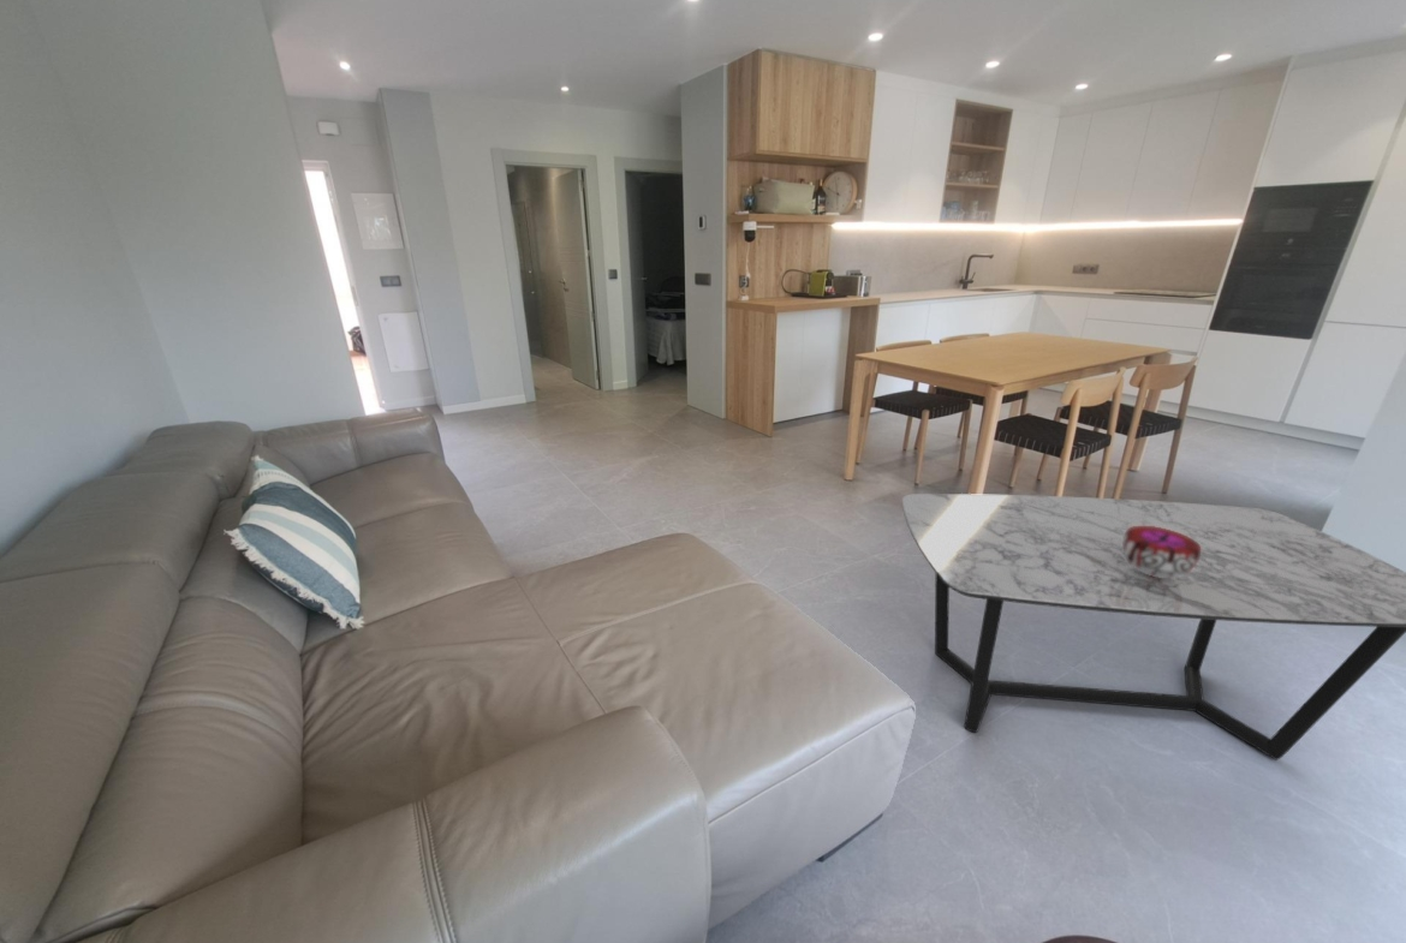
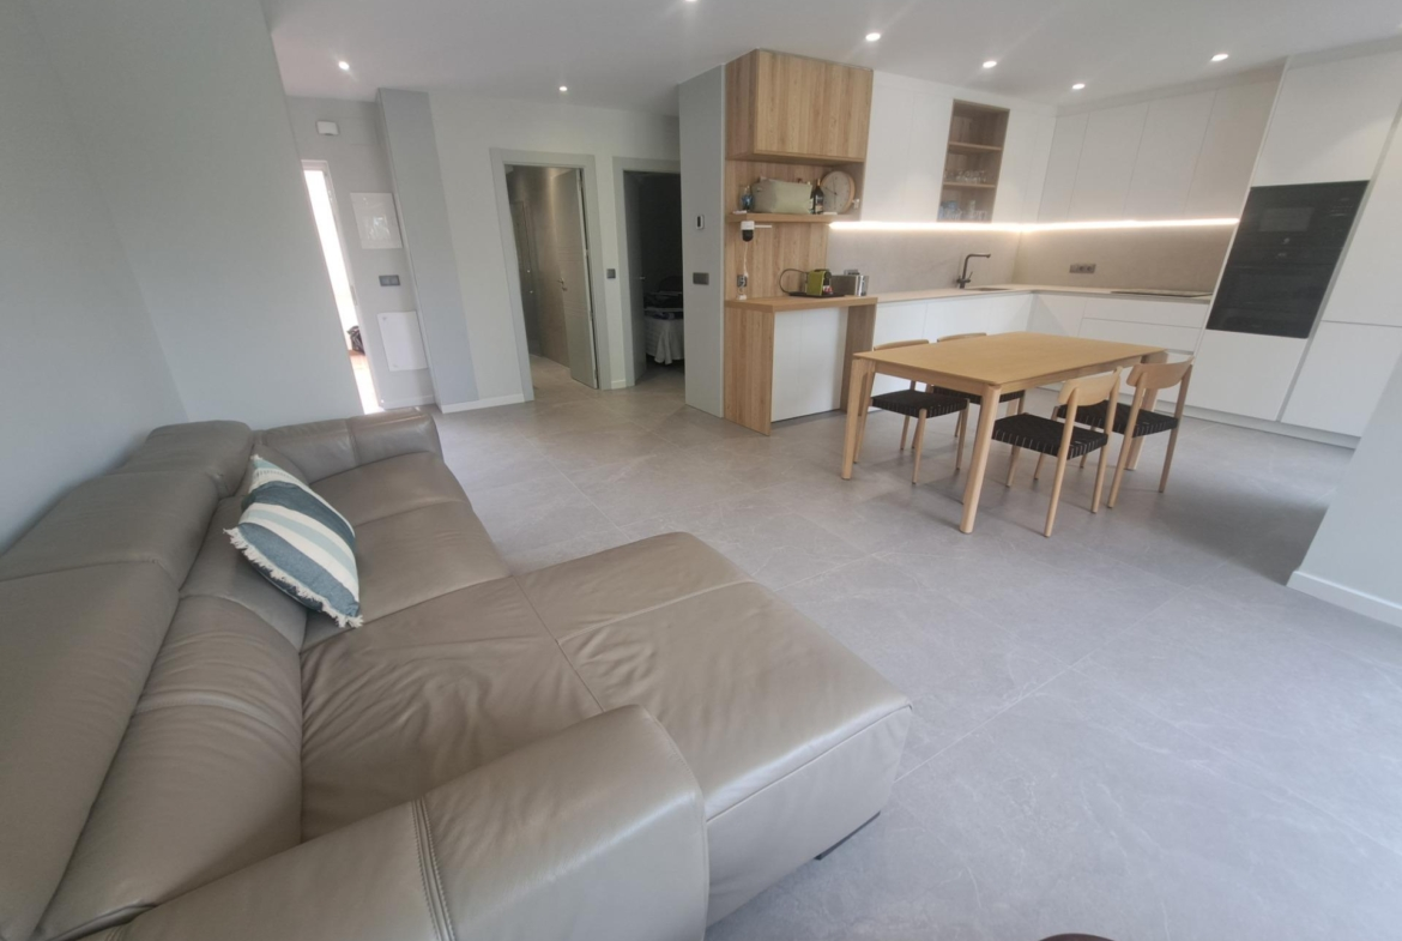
- decorative bowl [1122,526,1201,578]
- coffee table [901,493,1406,762]
